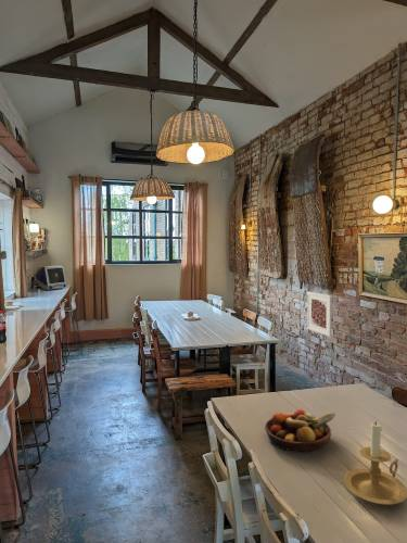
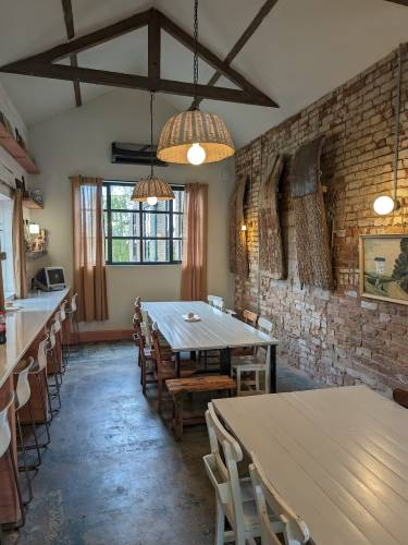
- fruit bowl [264,408,336,453]
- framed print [306,291,333,338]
- candle holder [343,420,407,506]
